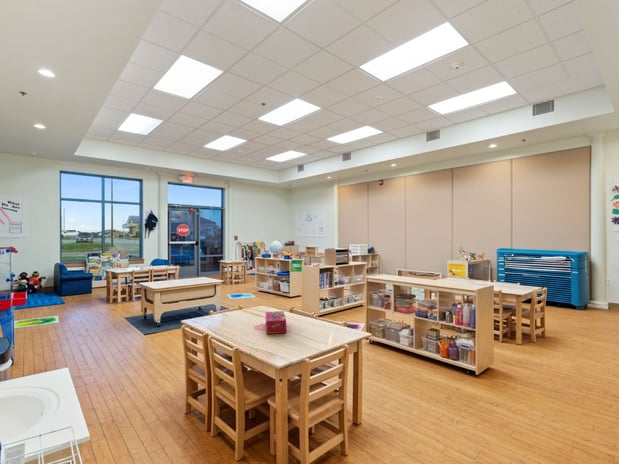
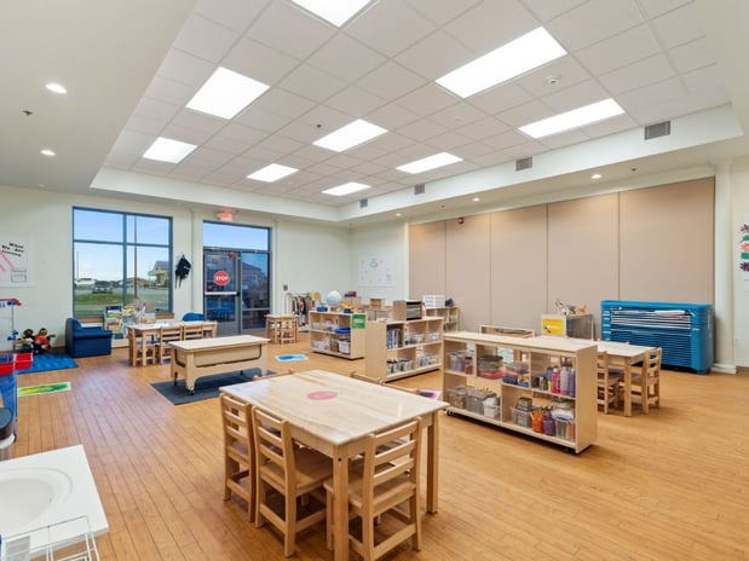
- tissue box [265,310,287,335]
